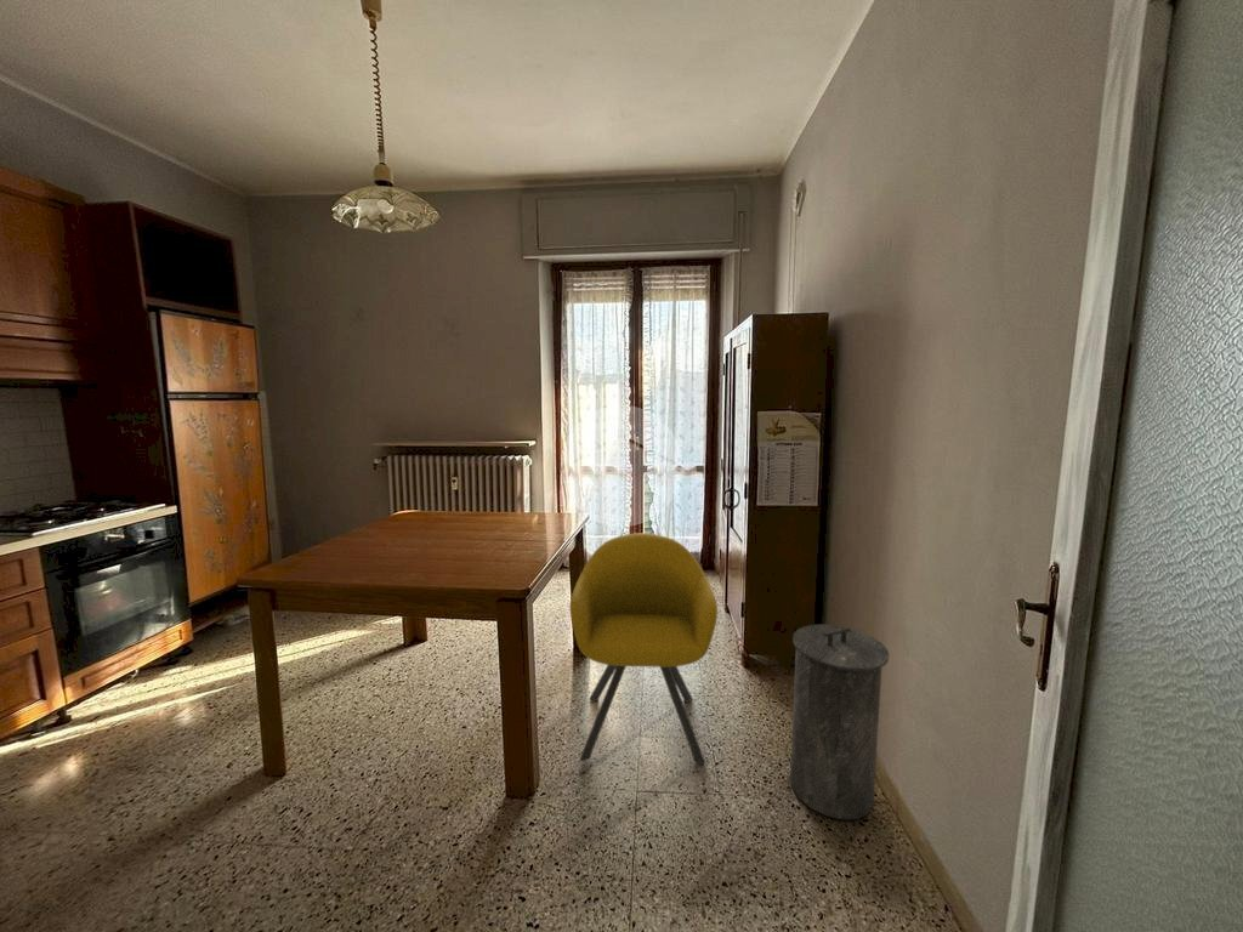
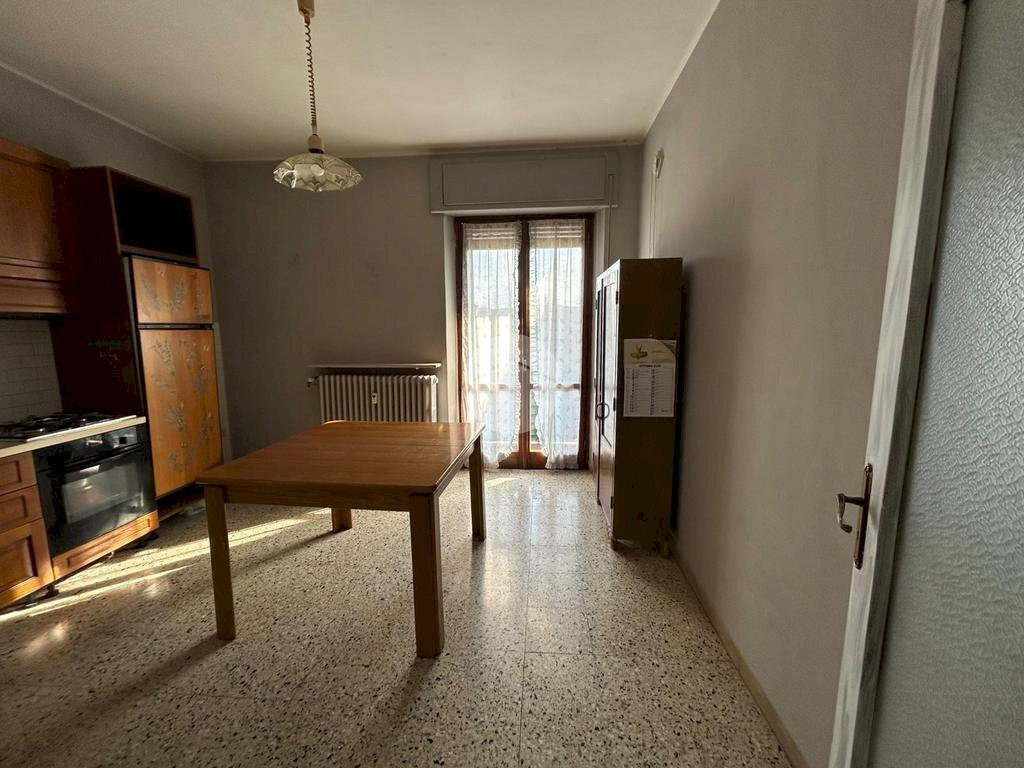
- trash bin [789,624,890,820]
- chair [568,532,719,766]
